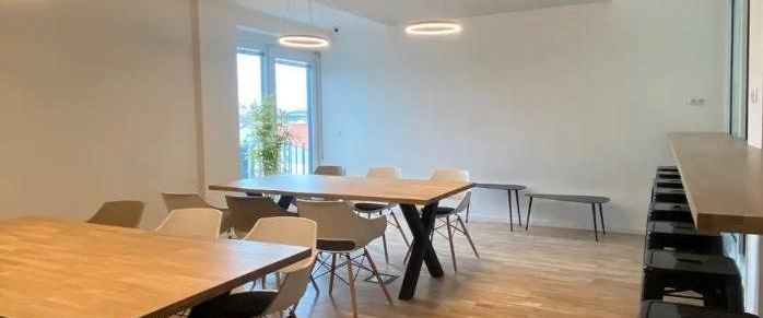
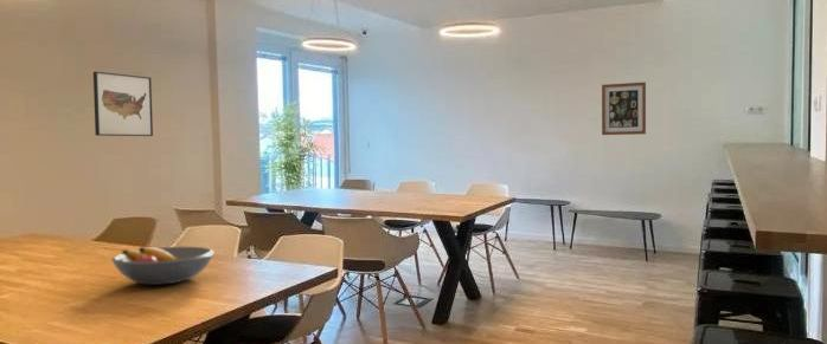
+ fruit bowl [110,246,216,286]
+ wall art [92,71,154,137]
+ wall art [601,80,647,136]
